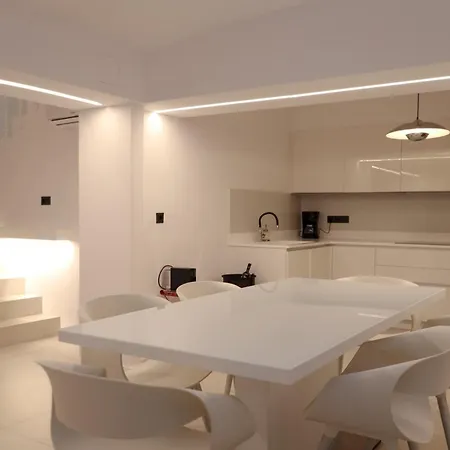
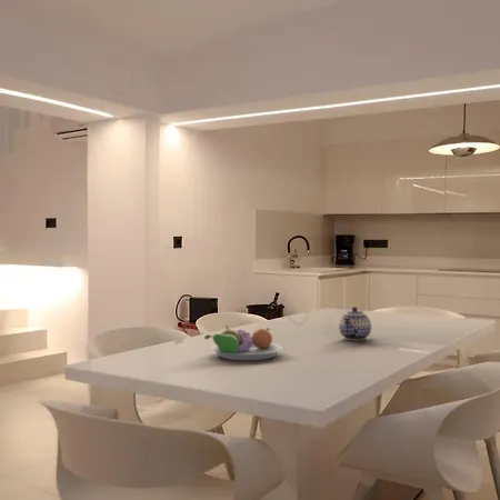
+ teapot [338,306,372,341]
+ fruit bowl [203,323,283,361]
